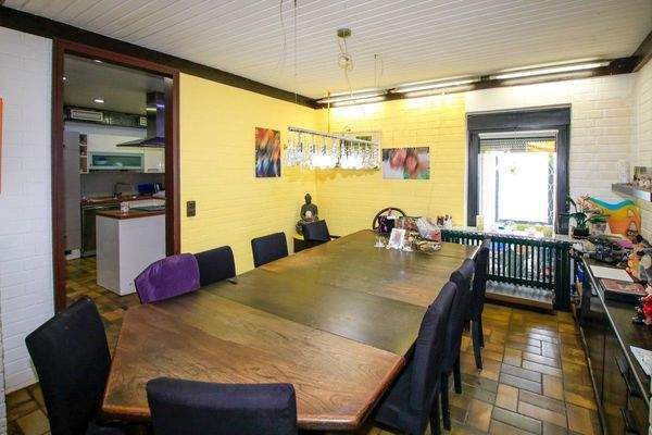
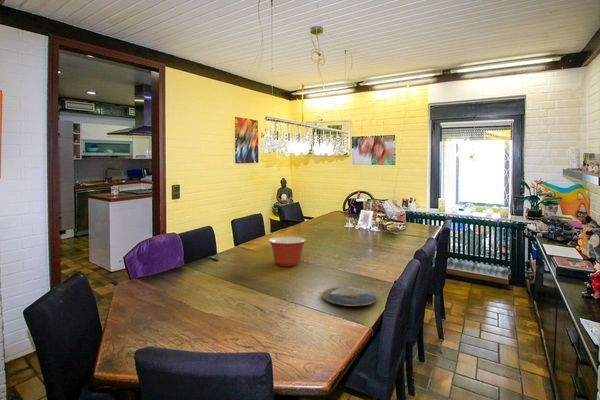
+ mixing bowl [268,236,307,267]
+ plate [321,286,379,307]
